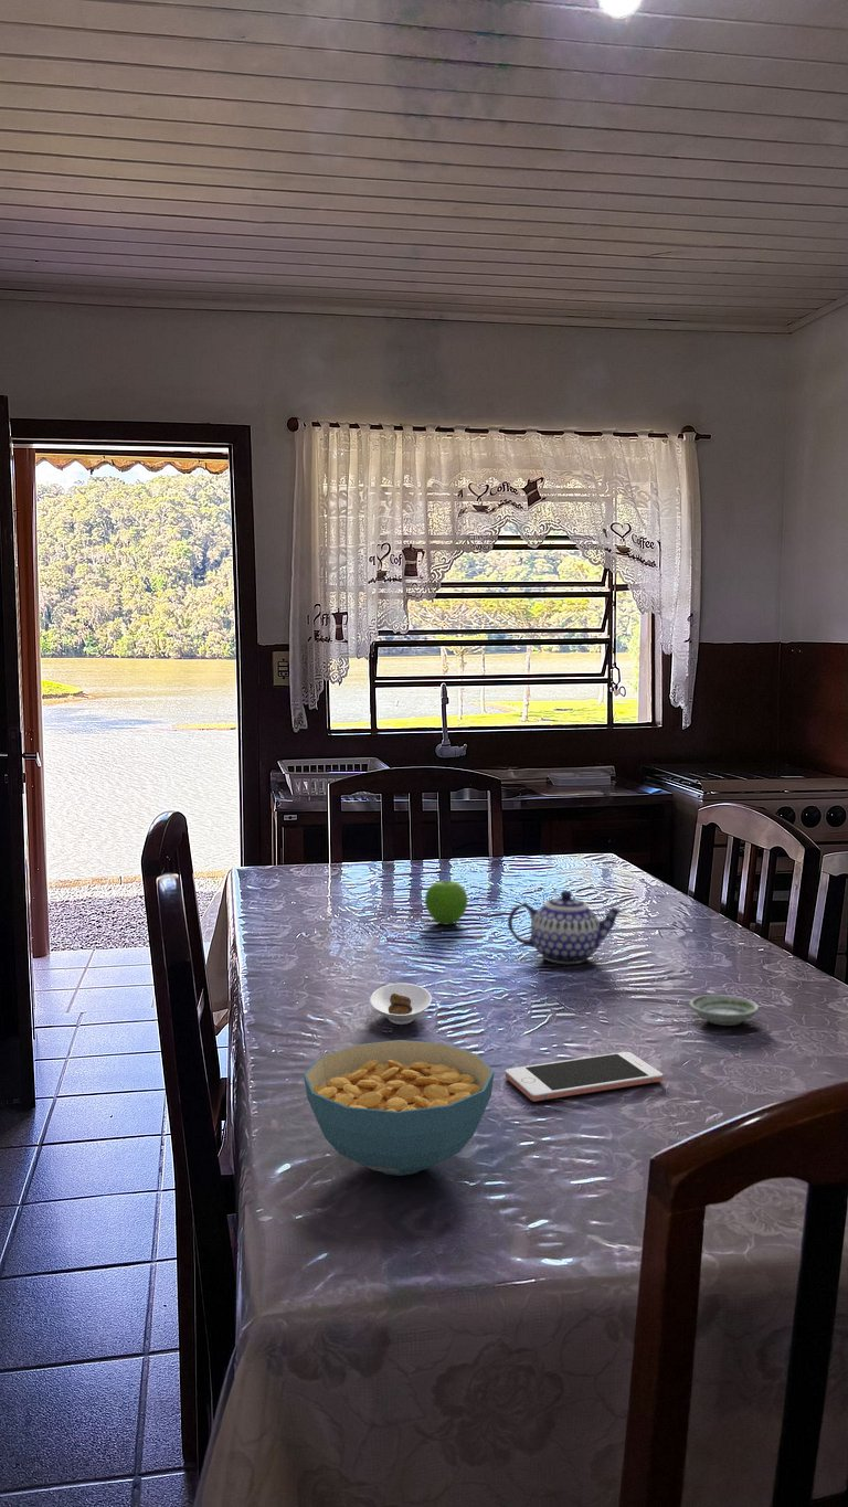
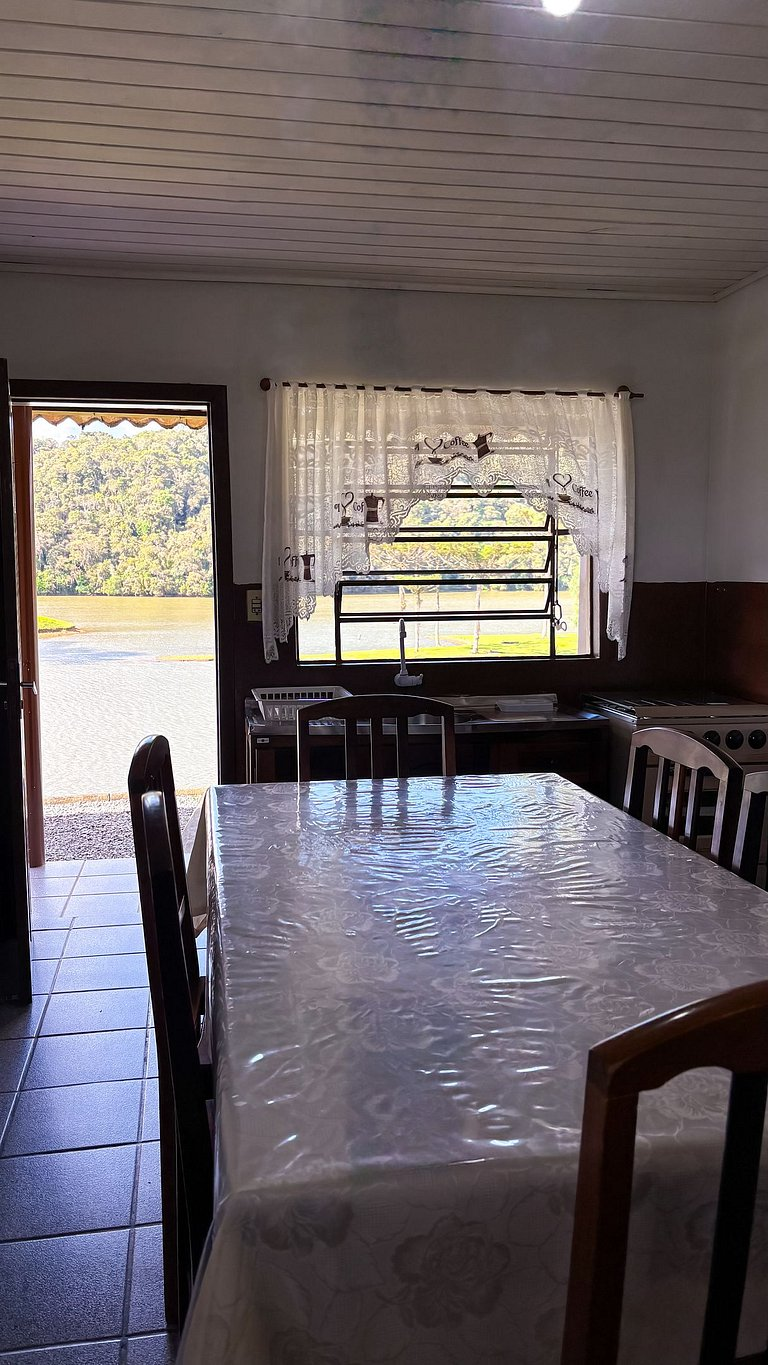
- cereal bowl [303,1039,495,1177]
- saucer [370,983,433,1026]
- teapot [507,890,626,965]
- saucer [689,994,760,1027]
- cell phone [505,1051,664,1103]
- fruit [424,880,469,925]
